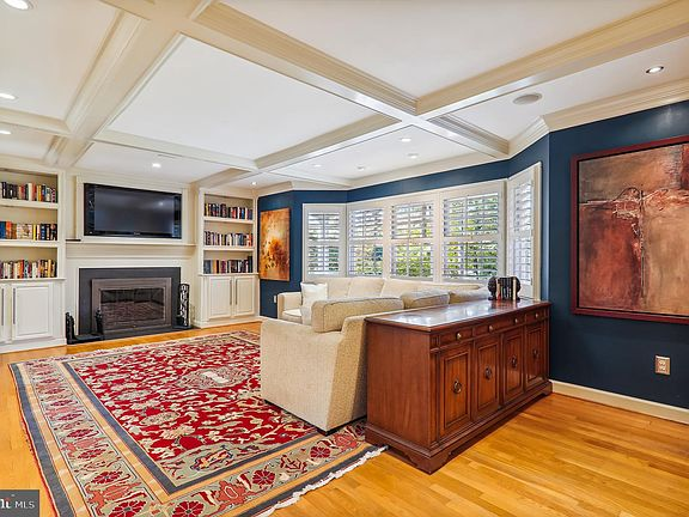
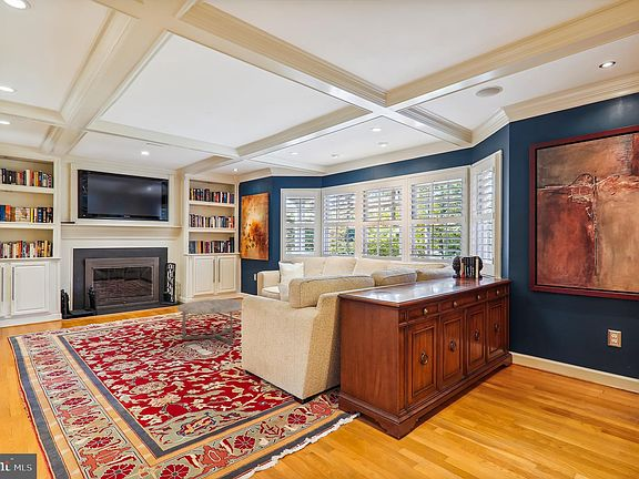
+ coffee table [176,298,243,345]
